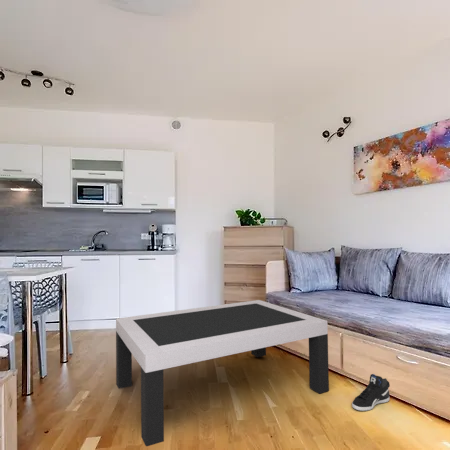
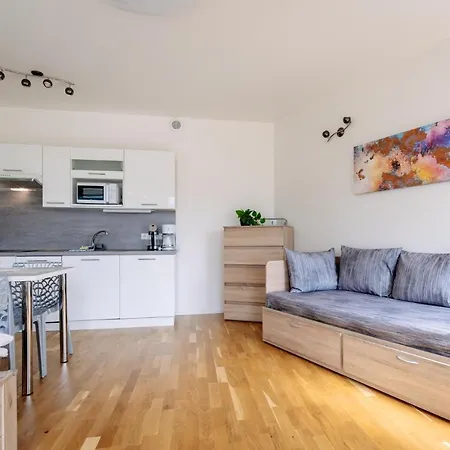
- coffee table [115,299,330,447]
- sneaker [351,373,391,412]
